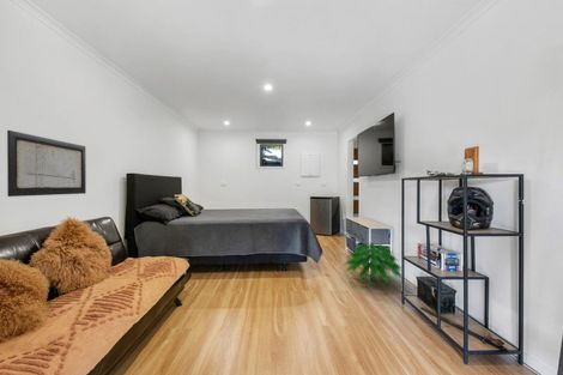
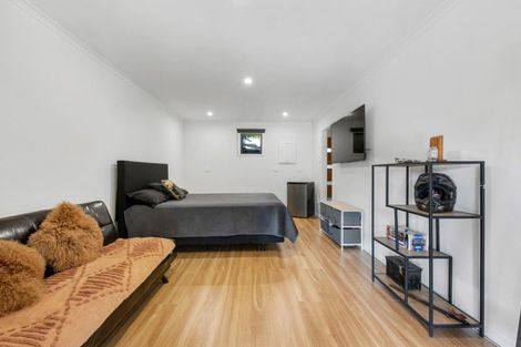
- wall art [6,129,87,198]
- indoor plant [343,242,402,284]
